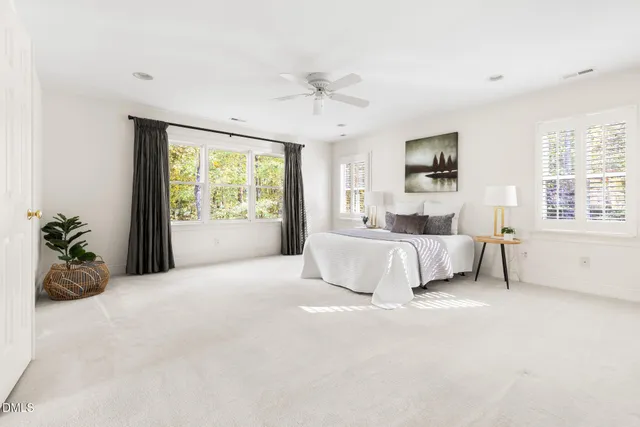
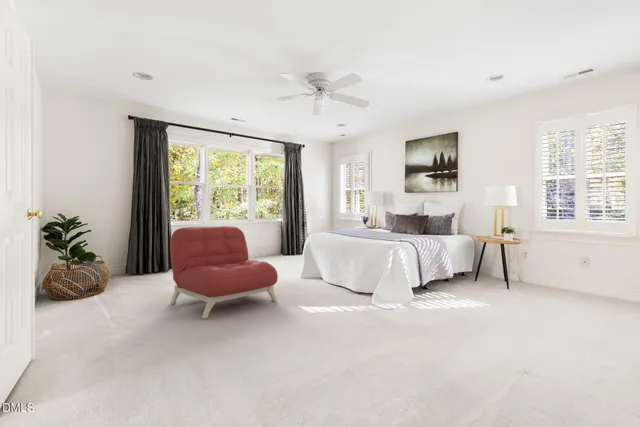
+ armchair [169,225,279,319]
